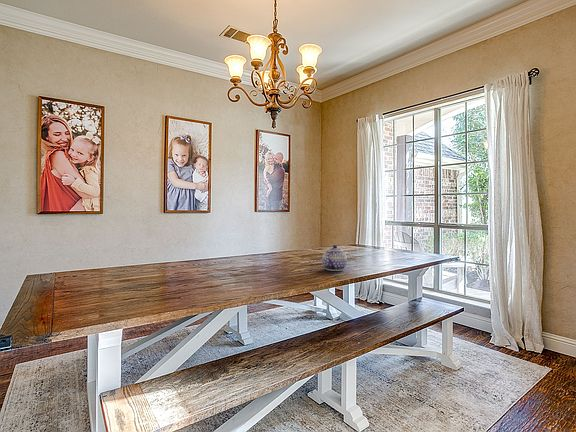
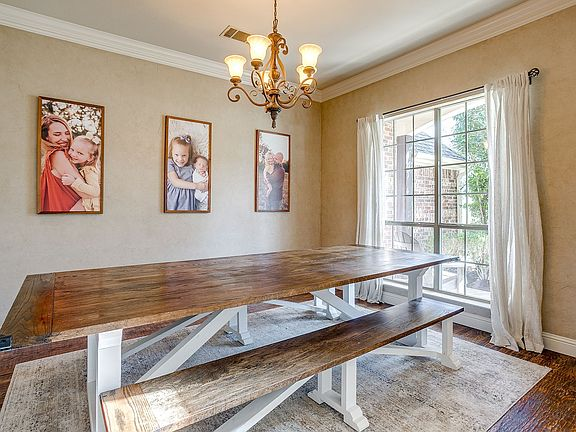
- teapot [321,244,348,272]
